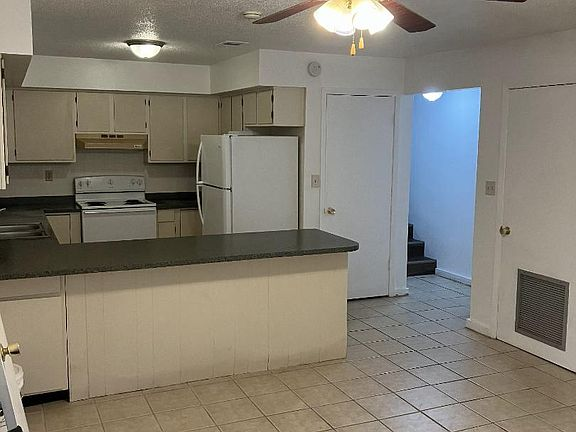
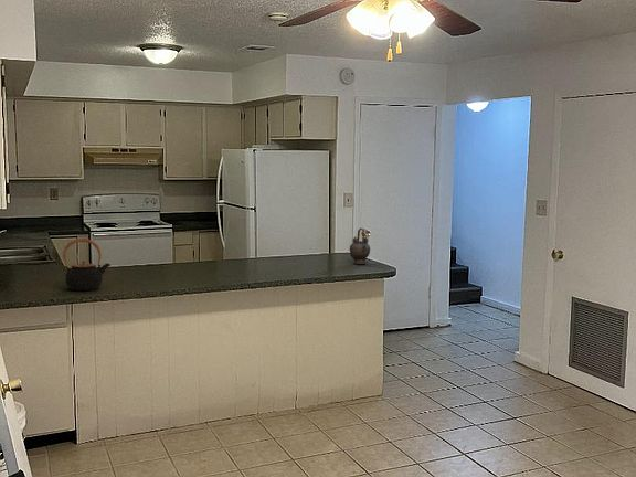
+ teapot [349,227,371,265]
+ teapot [62,237,112,292]
